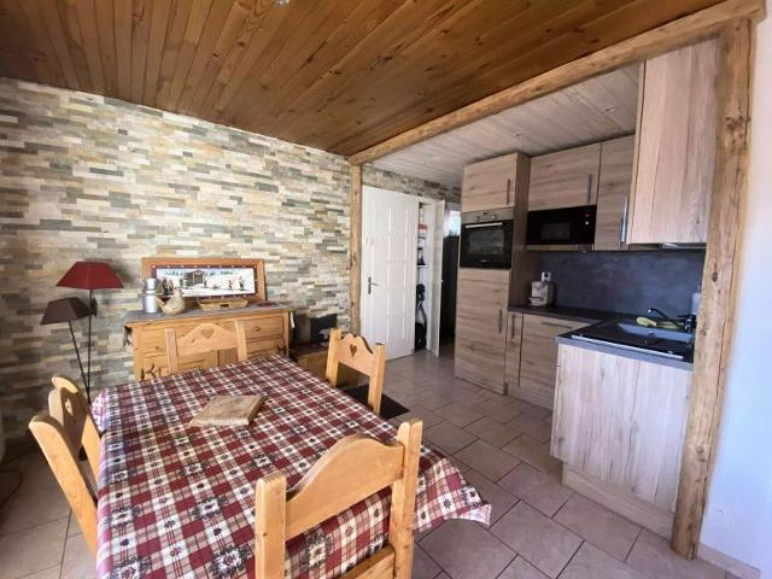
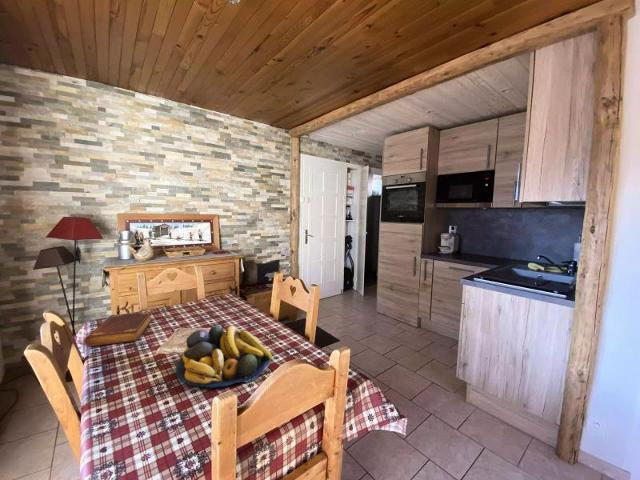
+ book [84,311,154,347]
+ fruit bowl [174,325,273,389]
